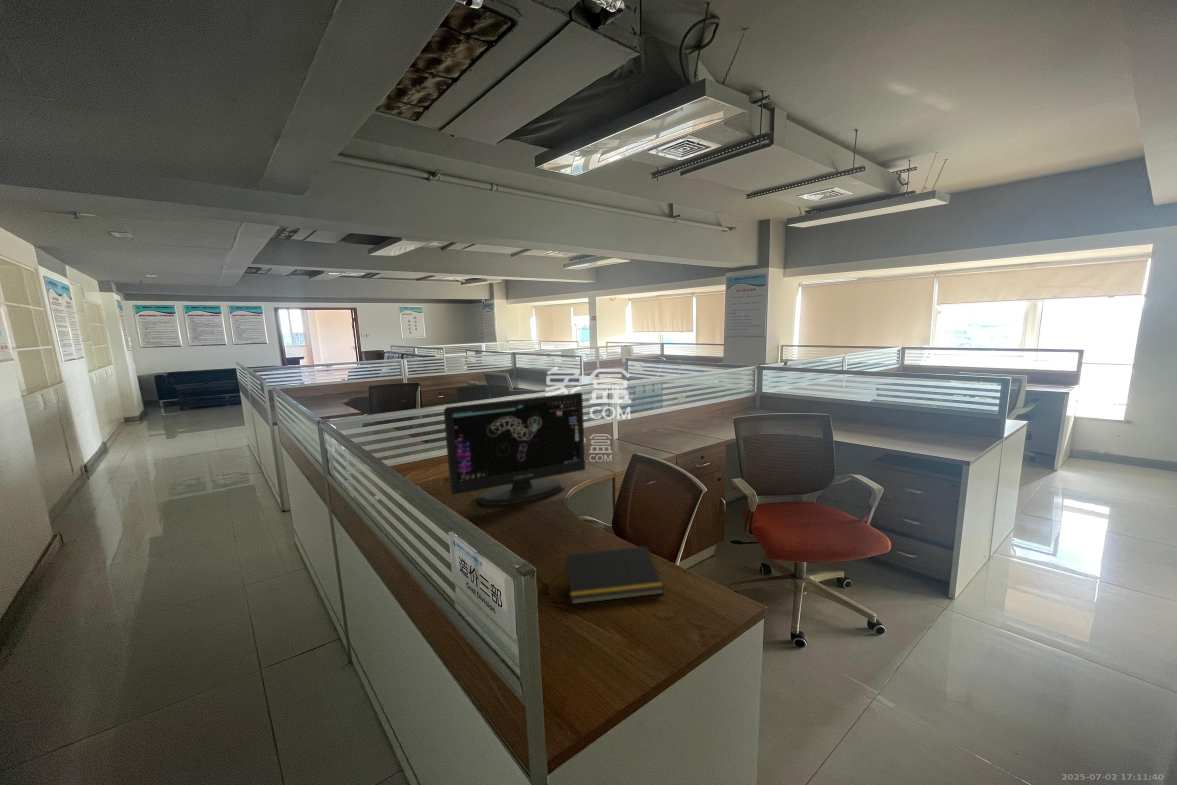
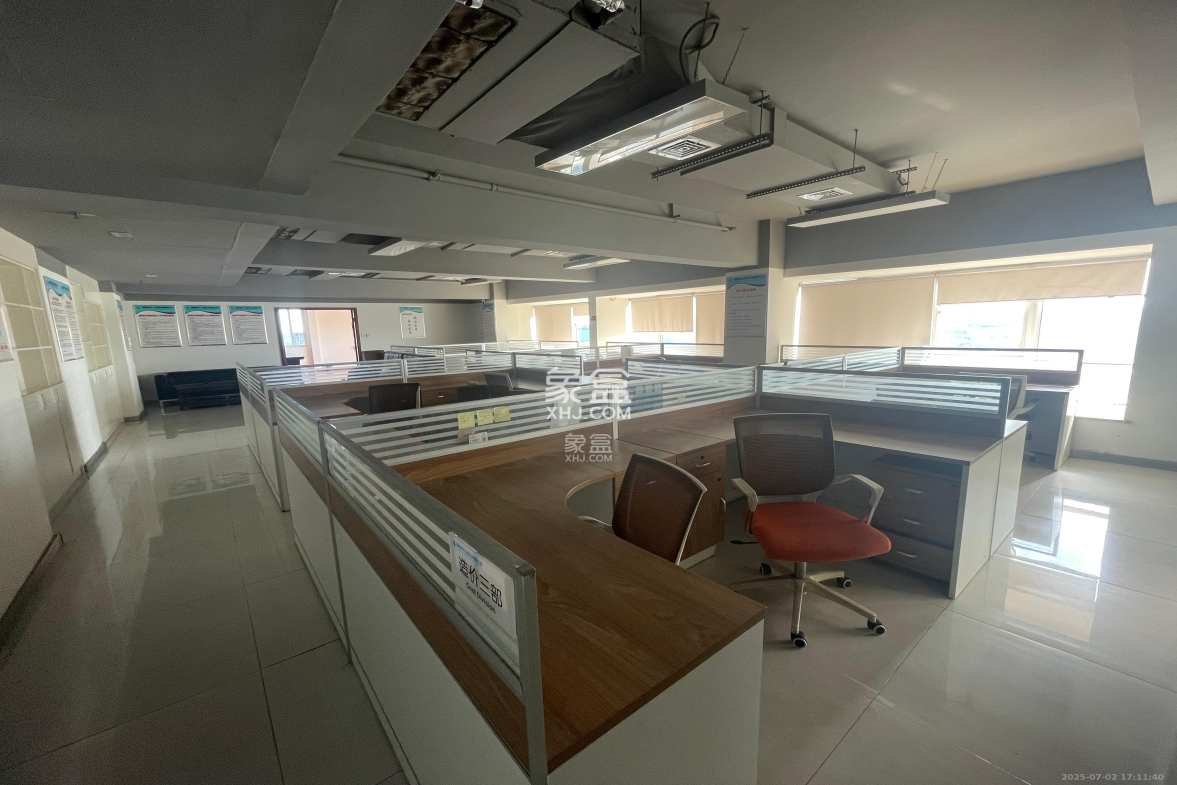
- notepad [563,545,665,605]
- computer monitor [443,392,586,506]
